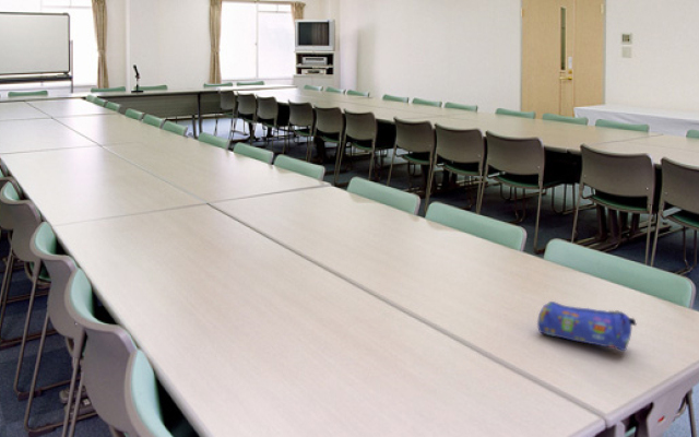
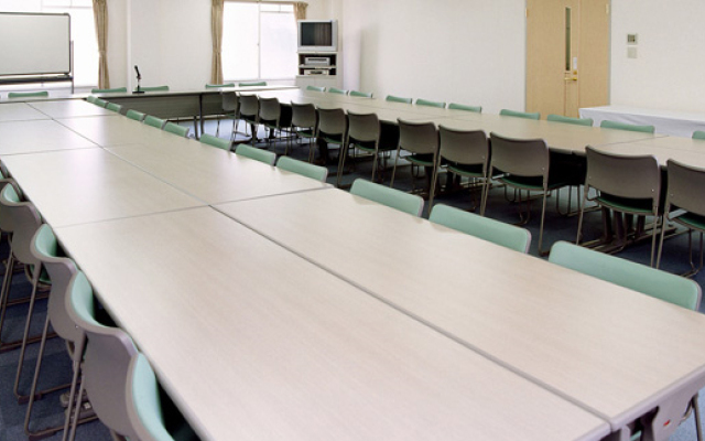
- pencil case [536,300,638,352]
